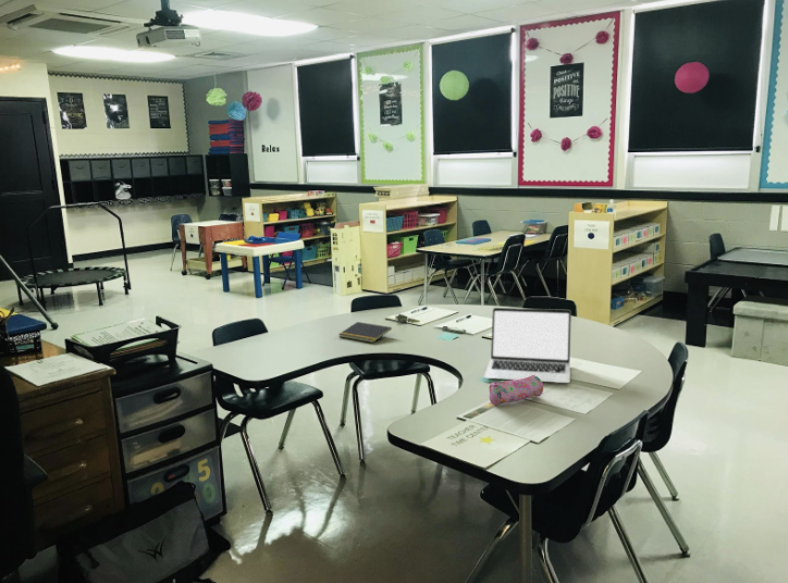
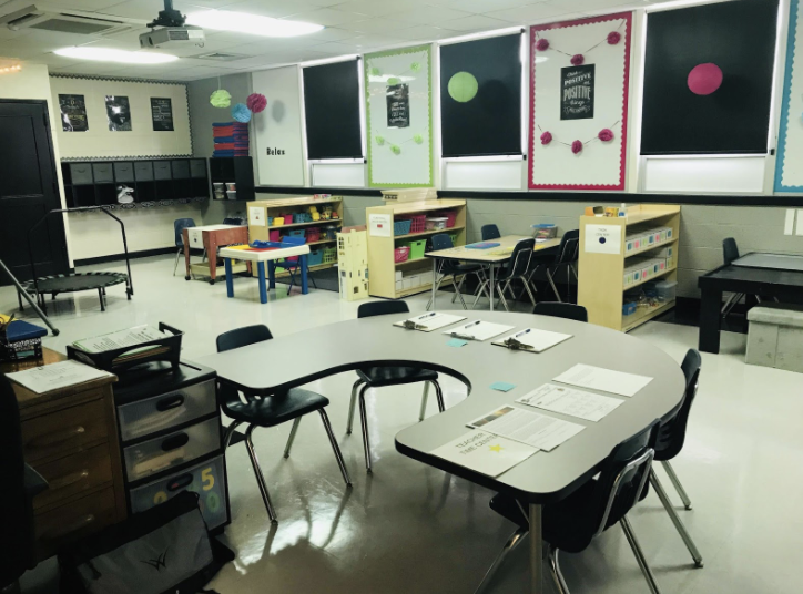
- notepad [337,321,393,344]
- laptop [483,307,572,384]
- pencil case [489,374,544,406]
